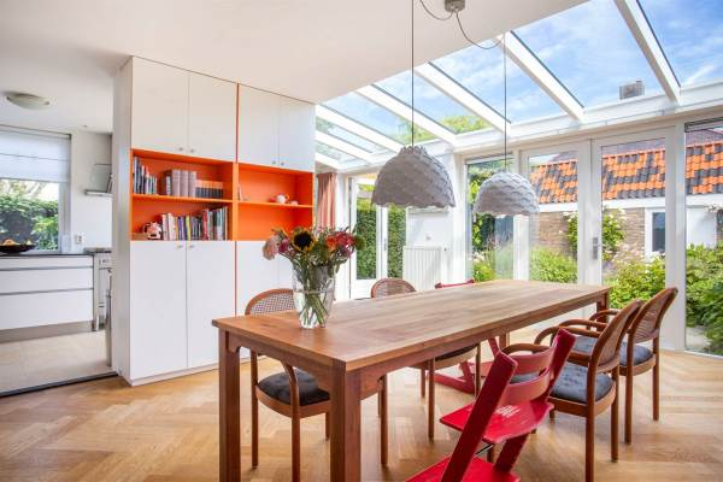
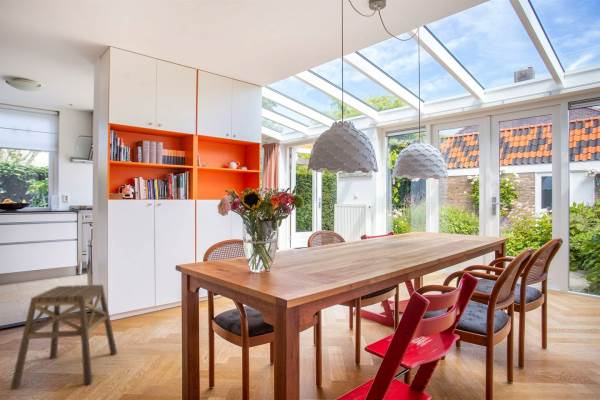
+ stool [9,284,118,391]
